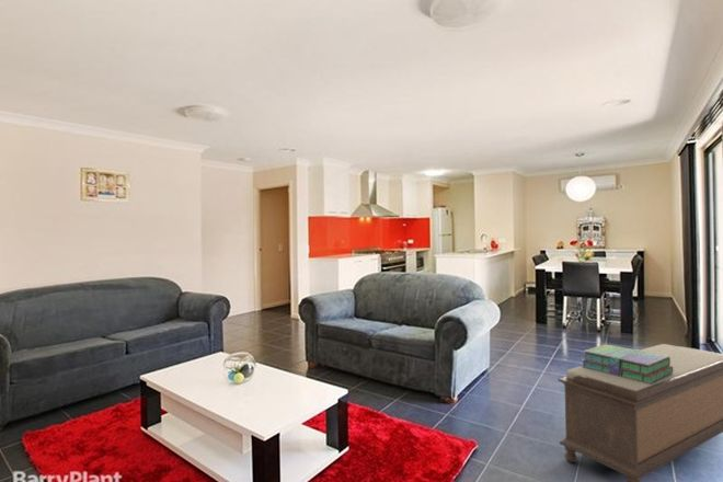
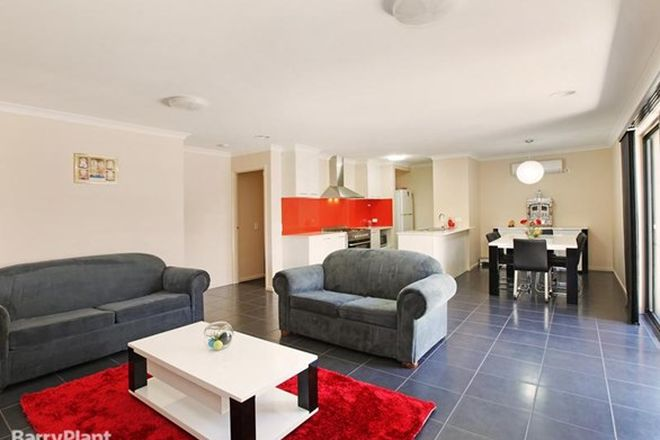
- bench [558,343,723,482]
- stack of books [581,343,673,385]
